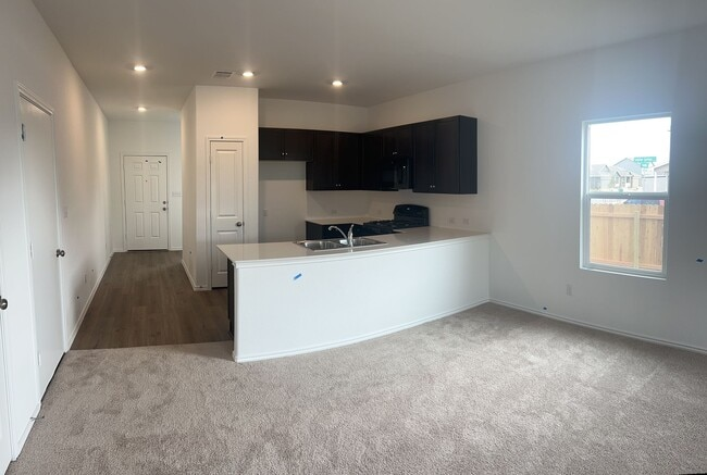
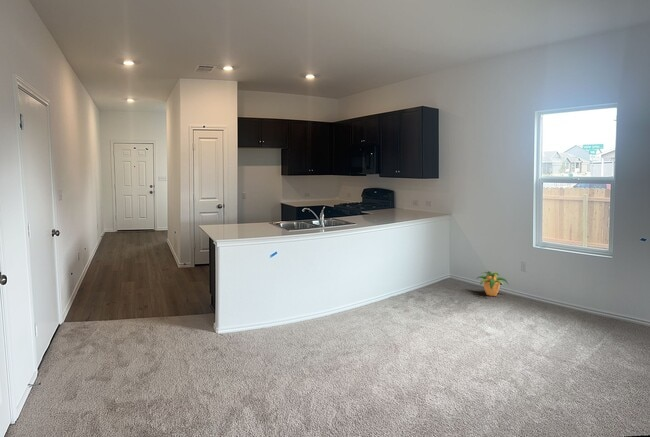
+ potted plant [477,269,509,297]
